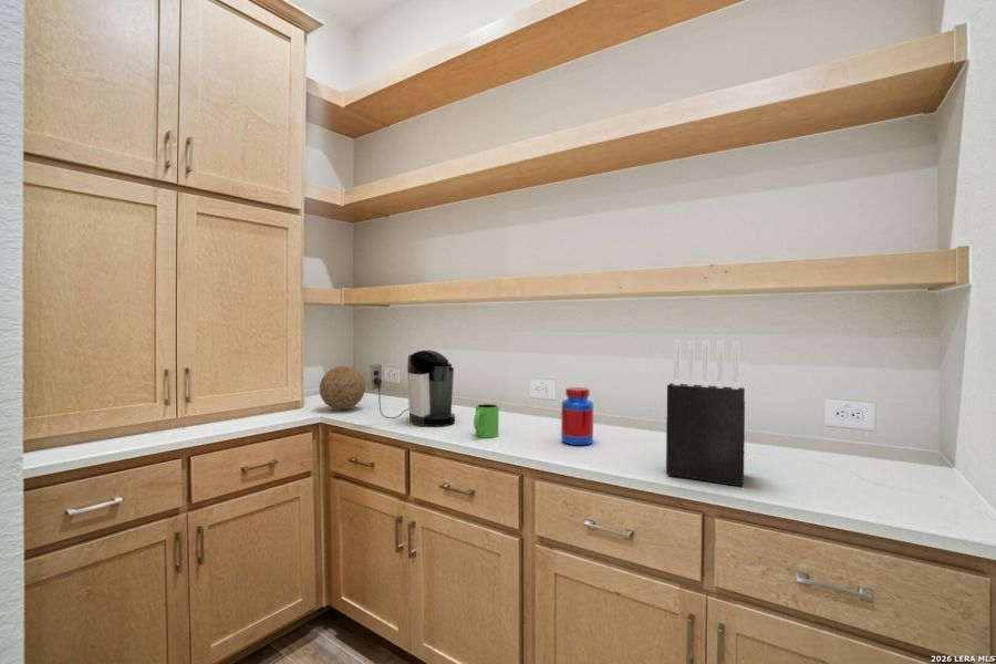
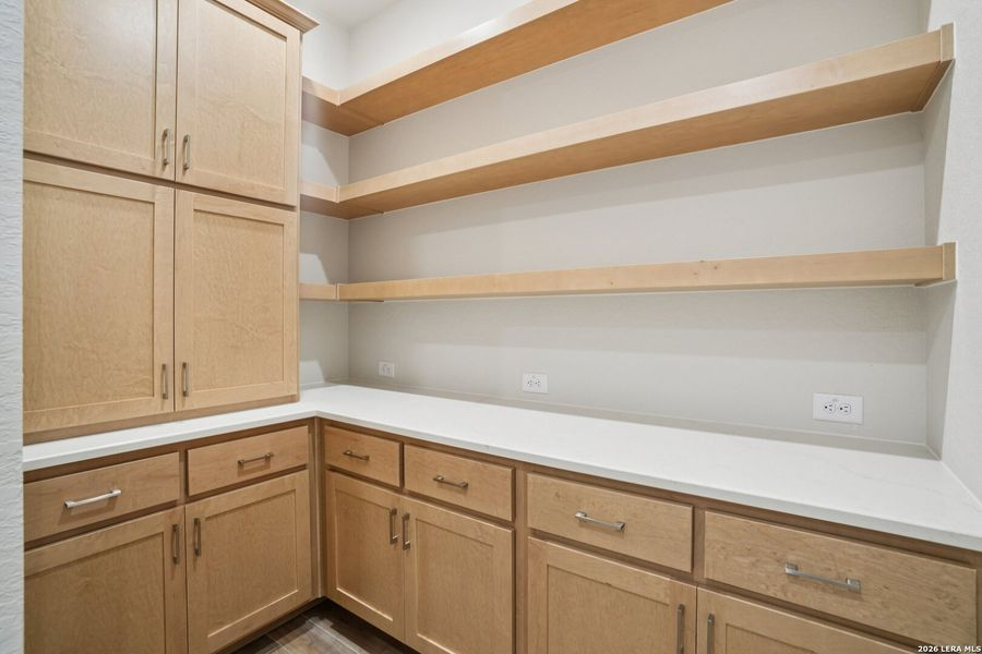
- knife block [665,340,746,488]
- jar [560,386,594,446]
- decorative ball [319,365,366,411]
- mug [473,403,500,438]
- coffee maker [369,349,456,427]
